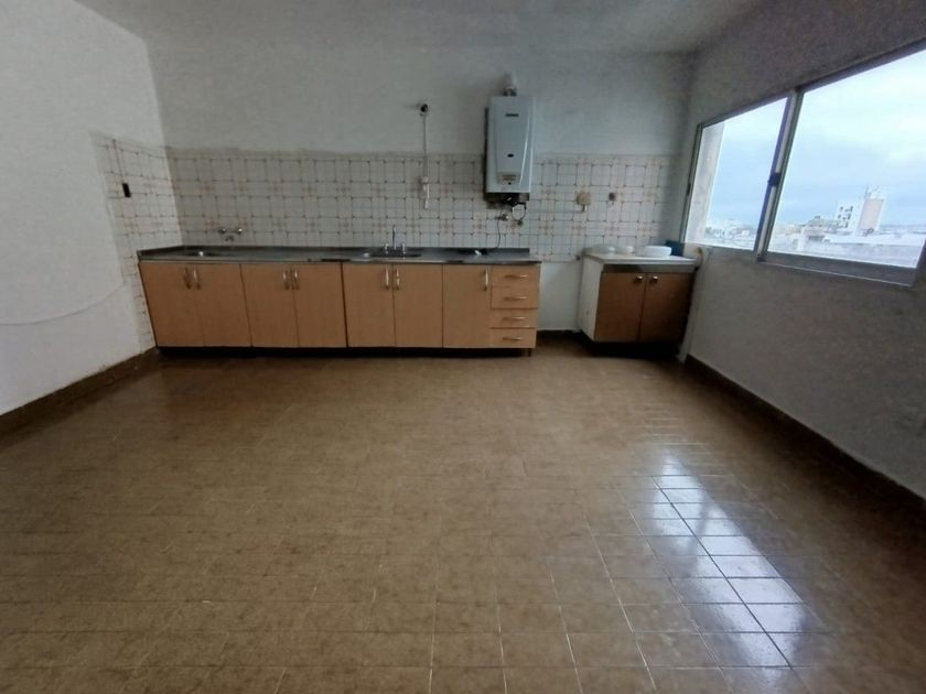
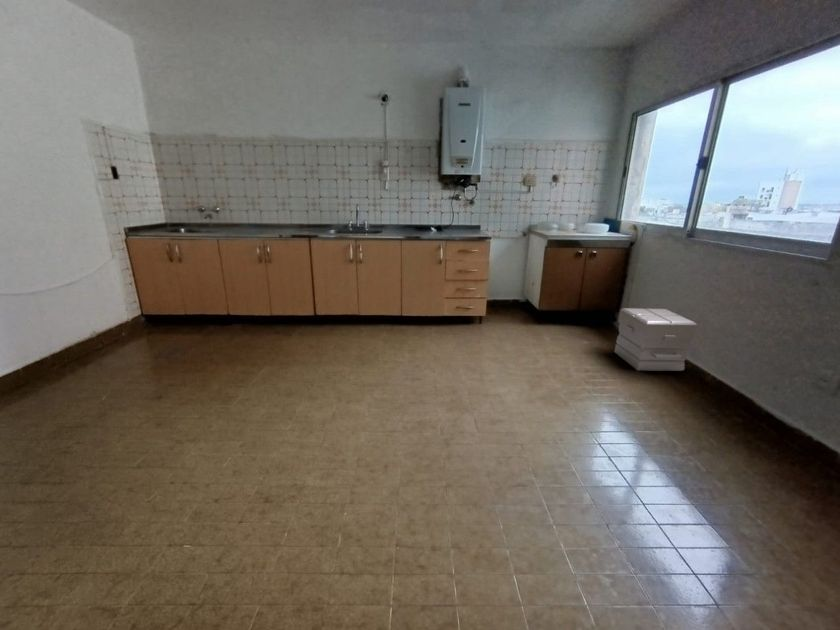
+ cardboard box [614,307,698,372]
